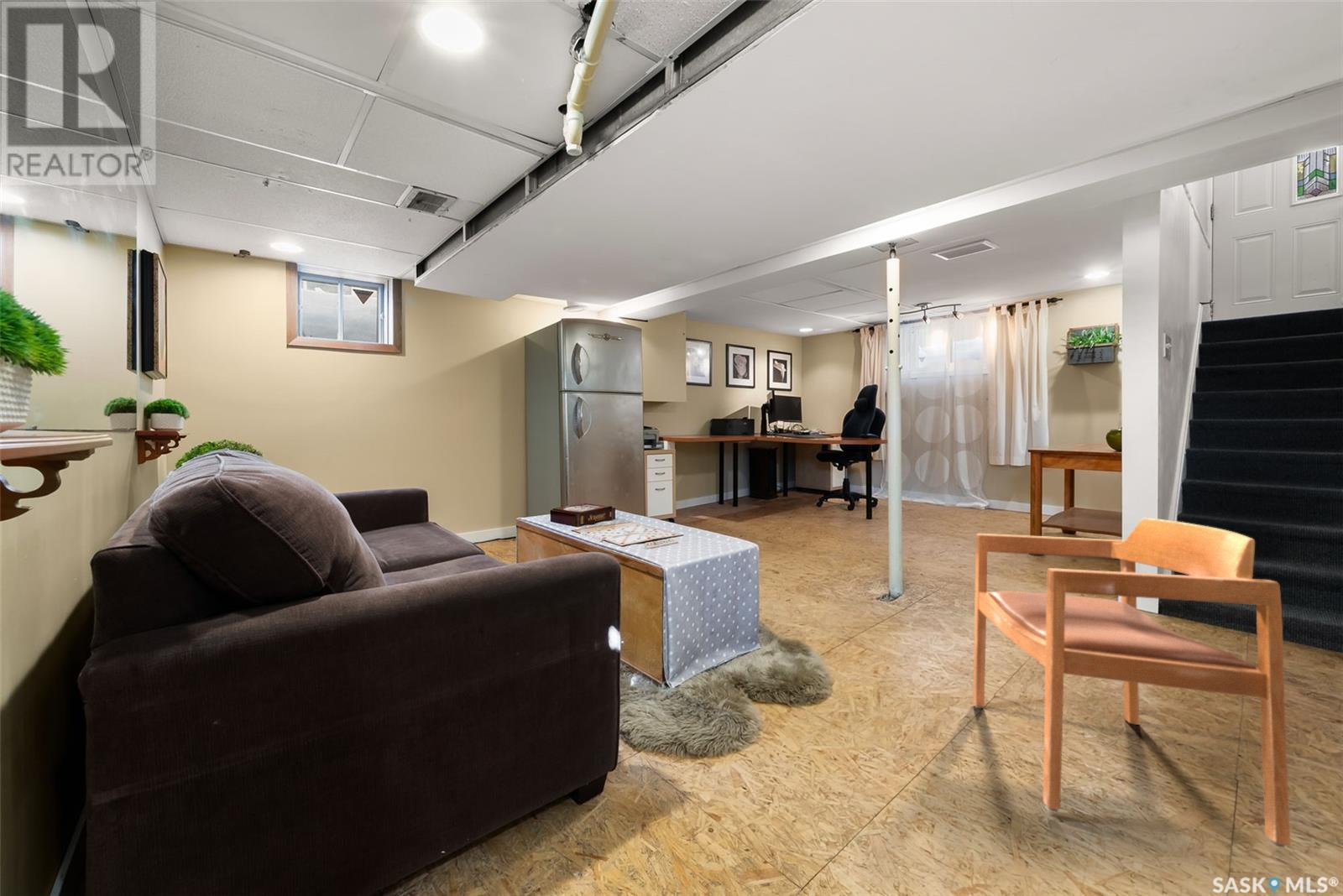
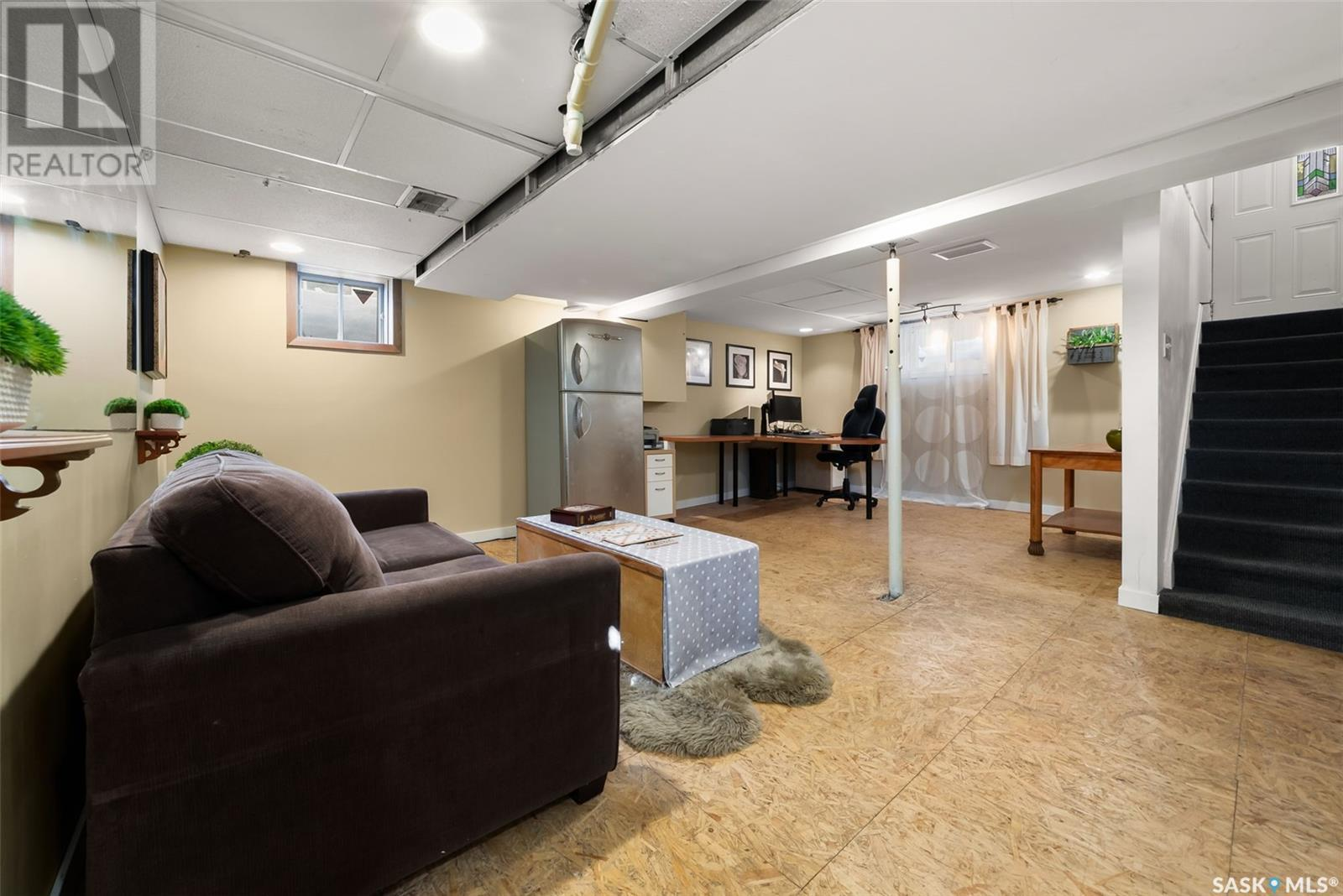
- armchair [972,517,1291,849]
